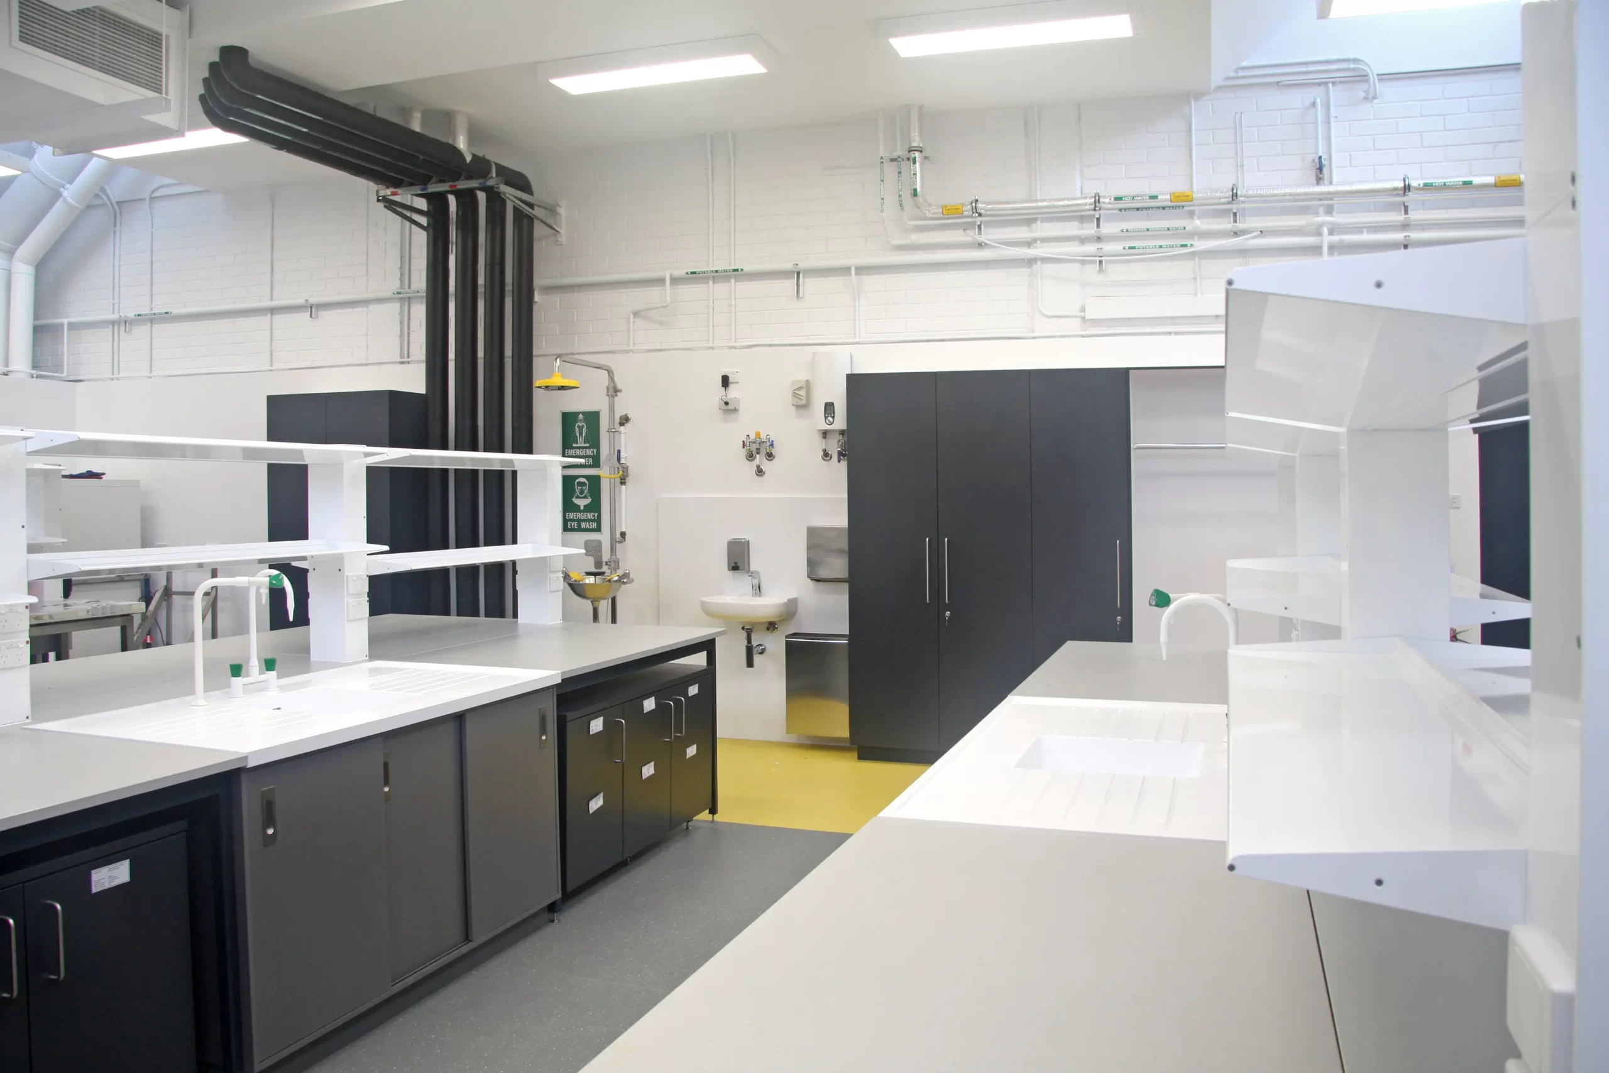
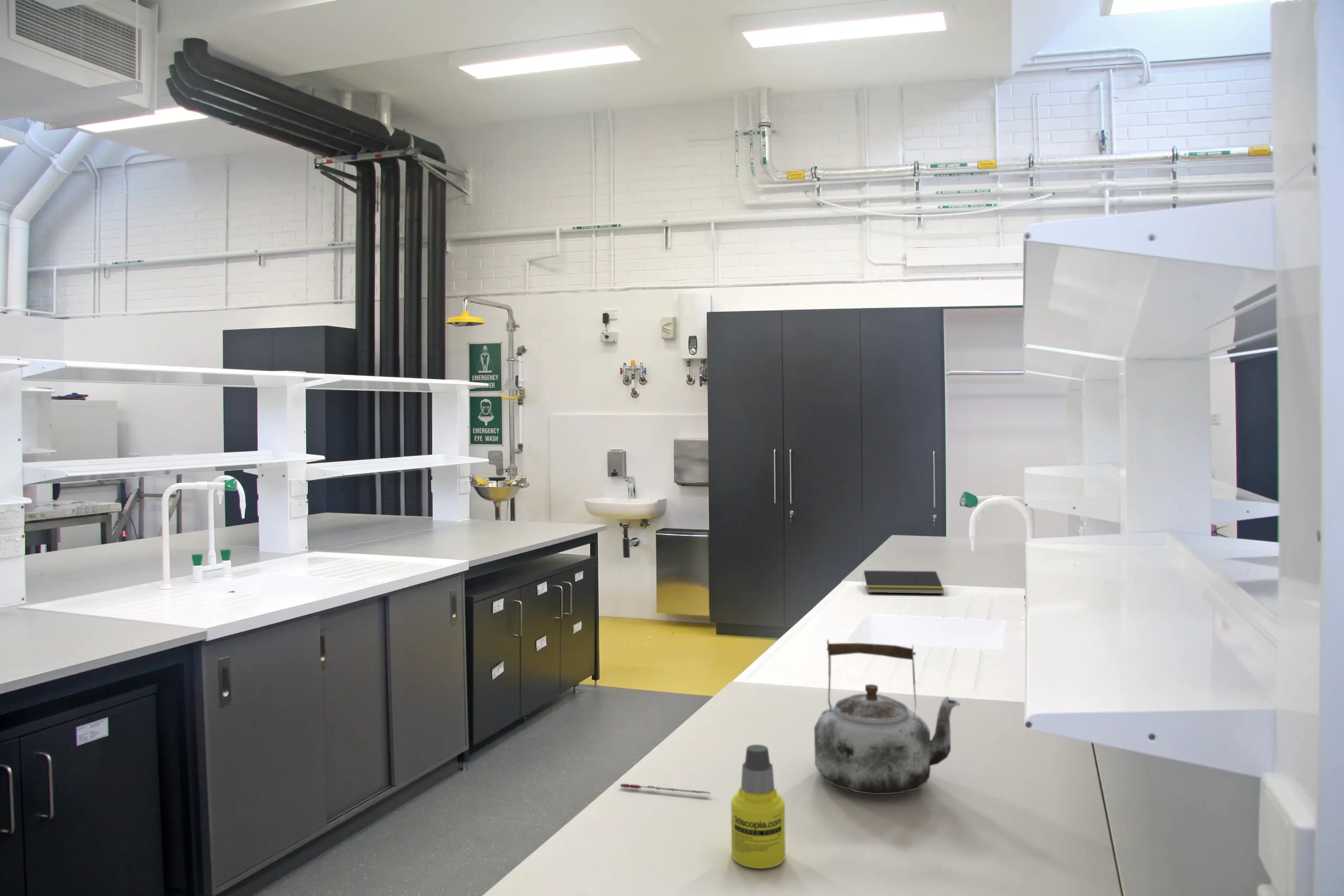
+ kettle [814,639,961,795]
+ pen [619,783,711,794]
+ notepad [862,570,944,594]
+ bottle [731,744,786,869]
